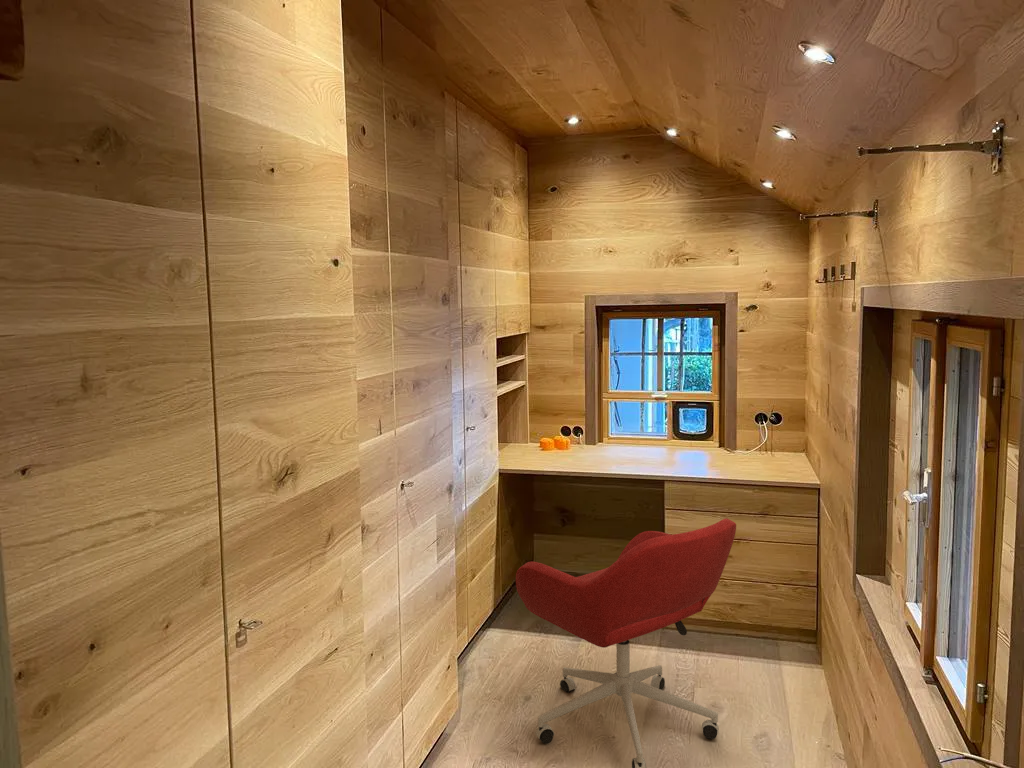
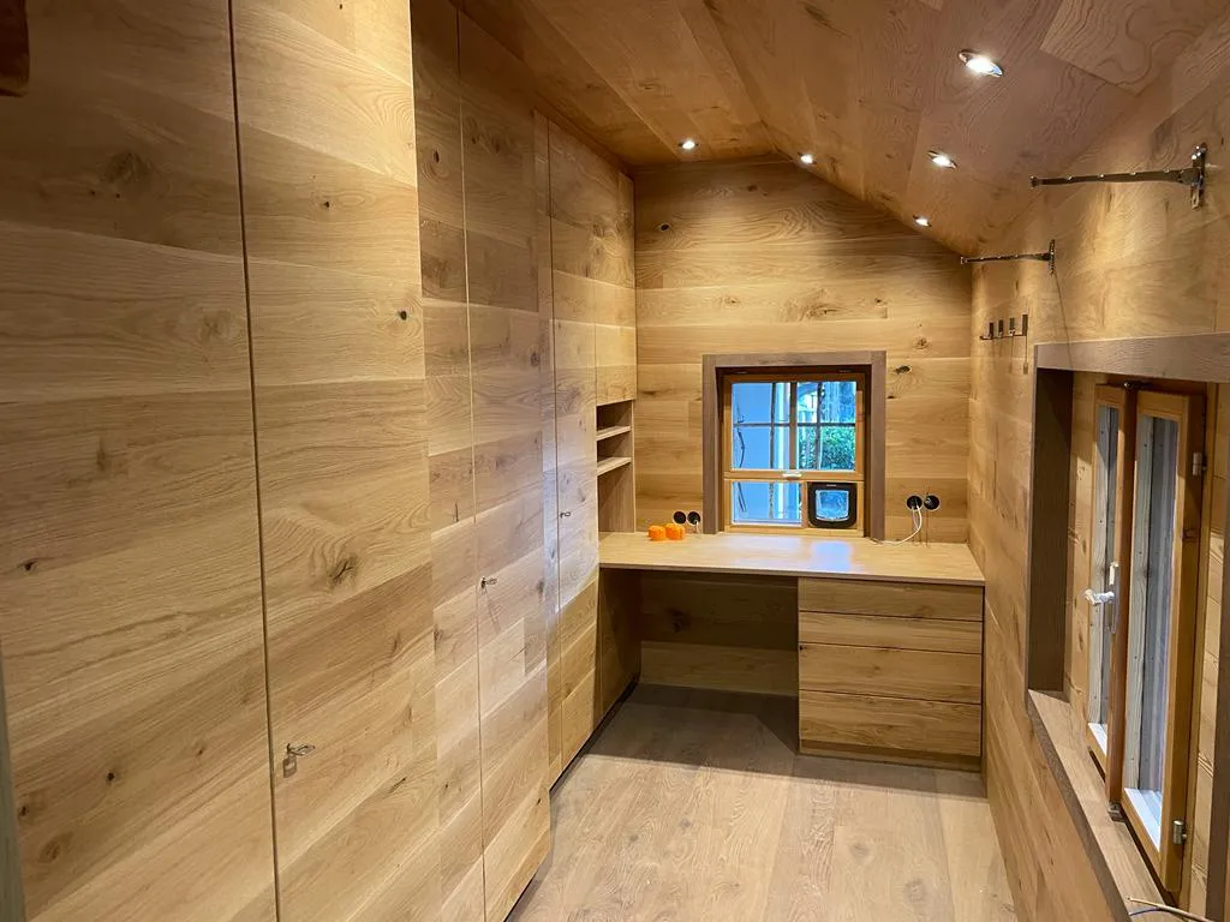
- office chair [515,517,737,768]
